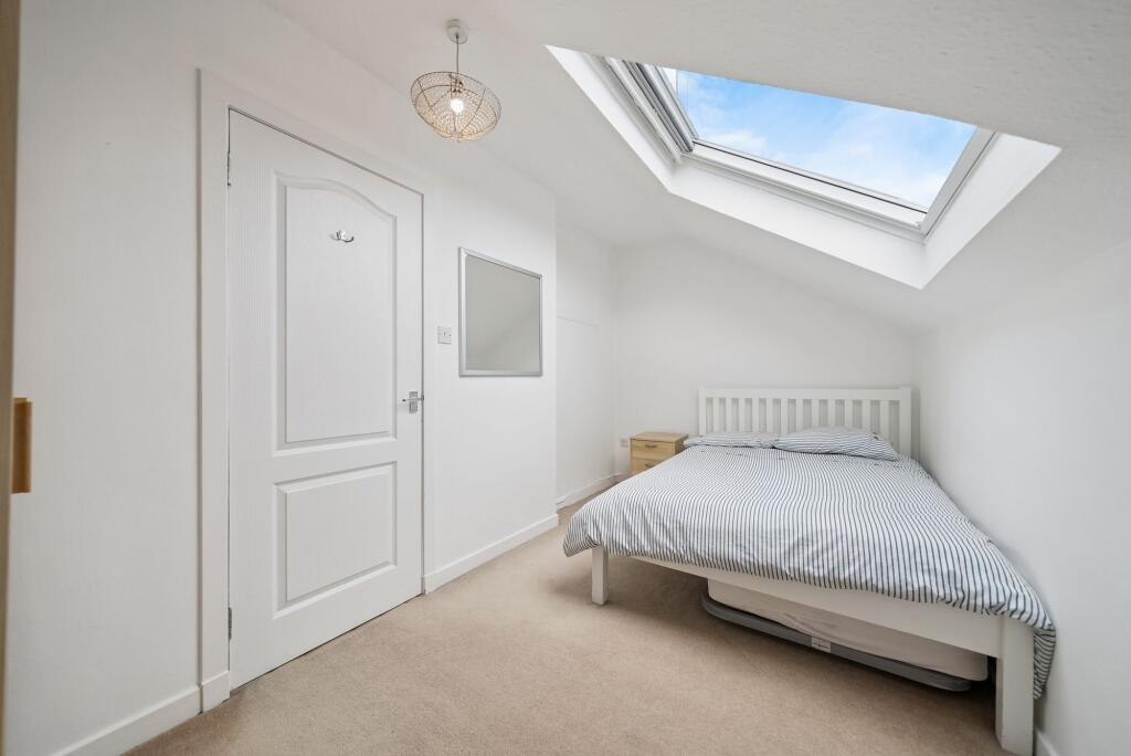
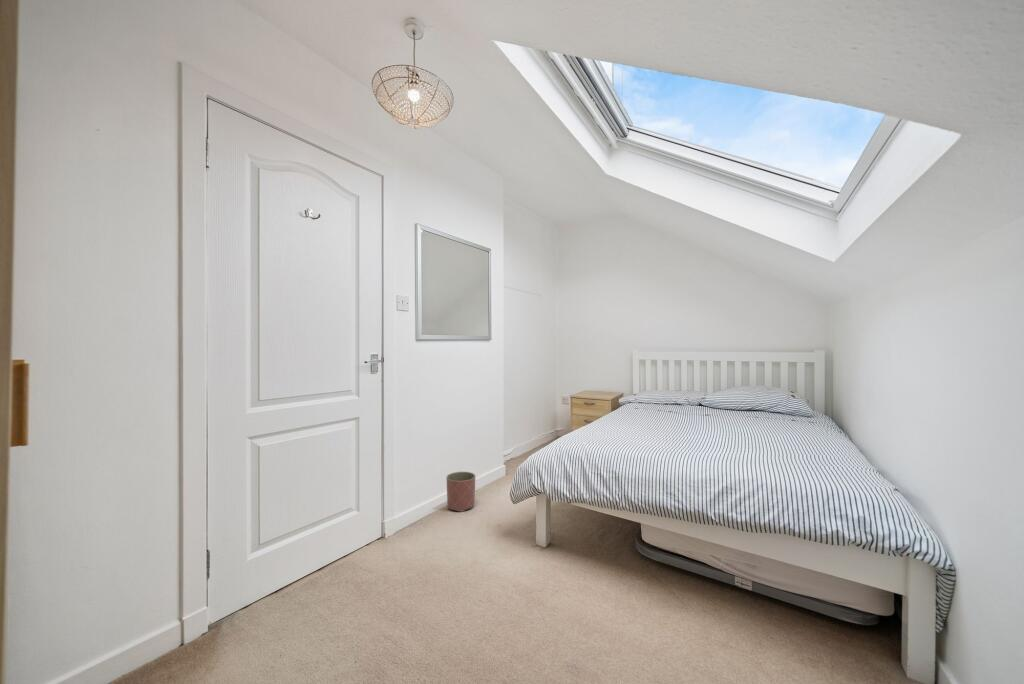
+ planter [445,471,476,513]
